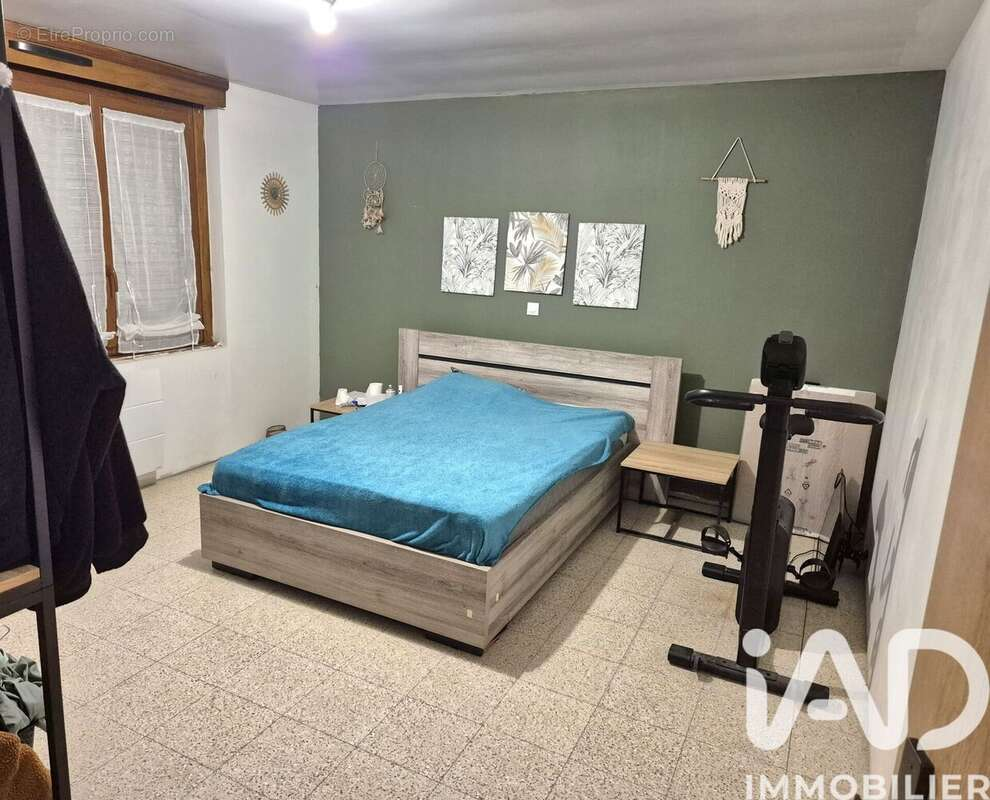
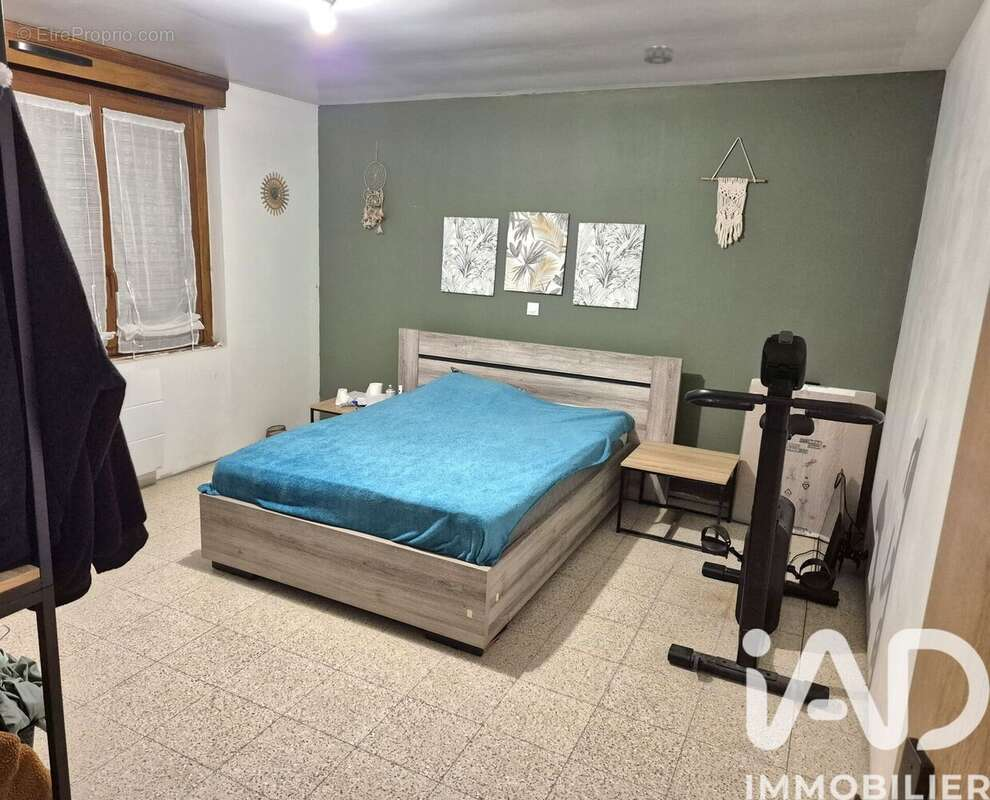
+ smoke detector [643,45,675,65]
